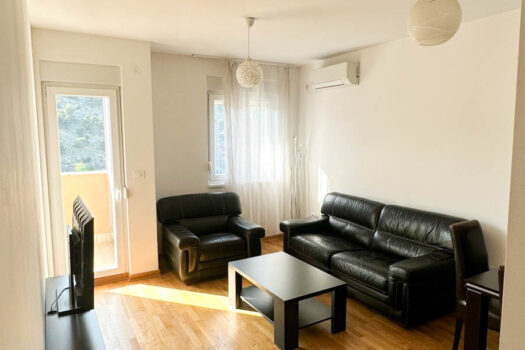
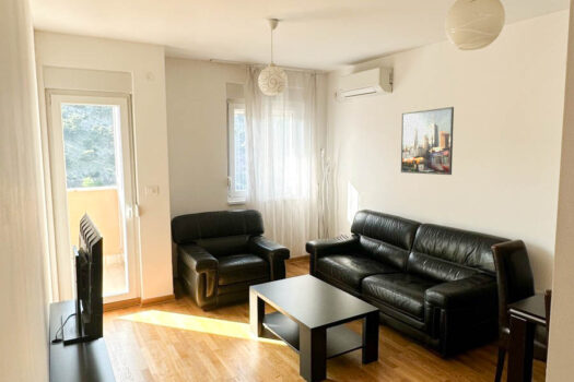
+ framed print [400,106,455,176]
